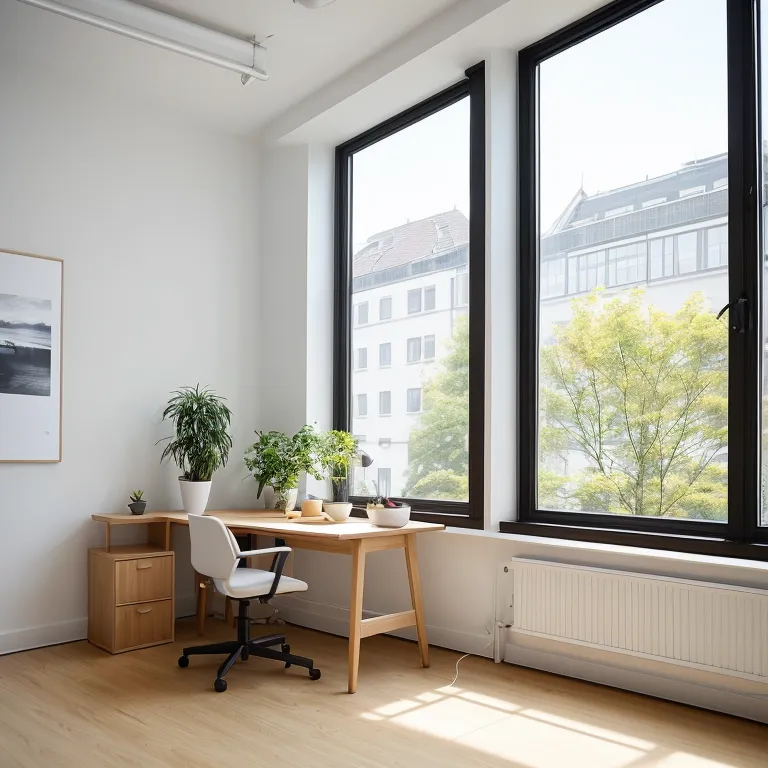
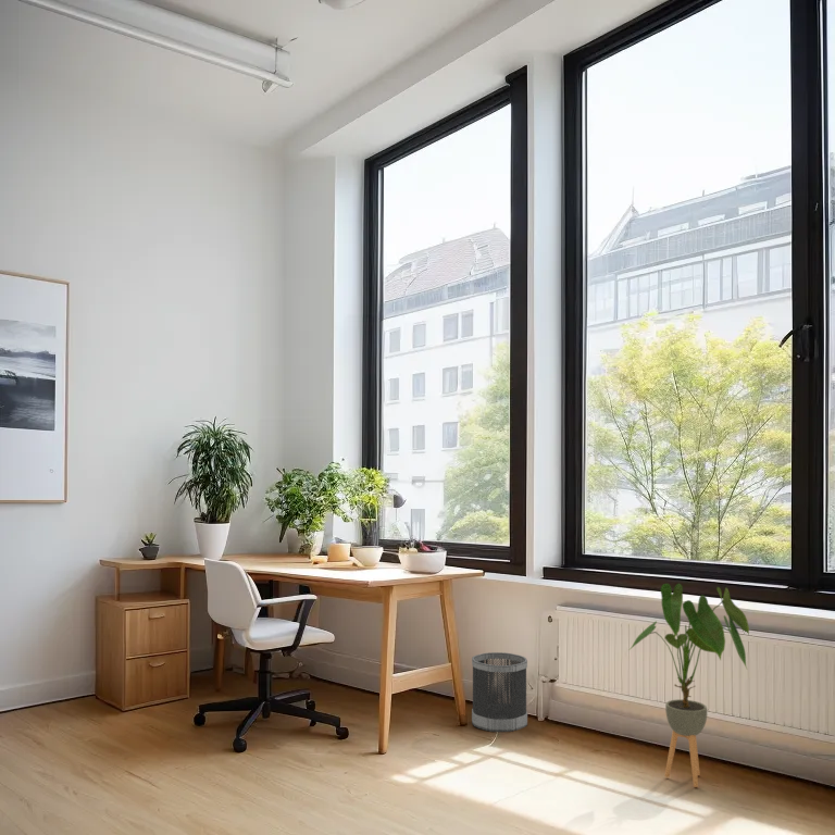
+ wastebasket [471,651,528,733]
+ house plant [627,583,750,788]
